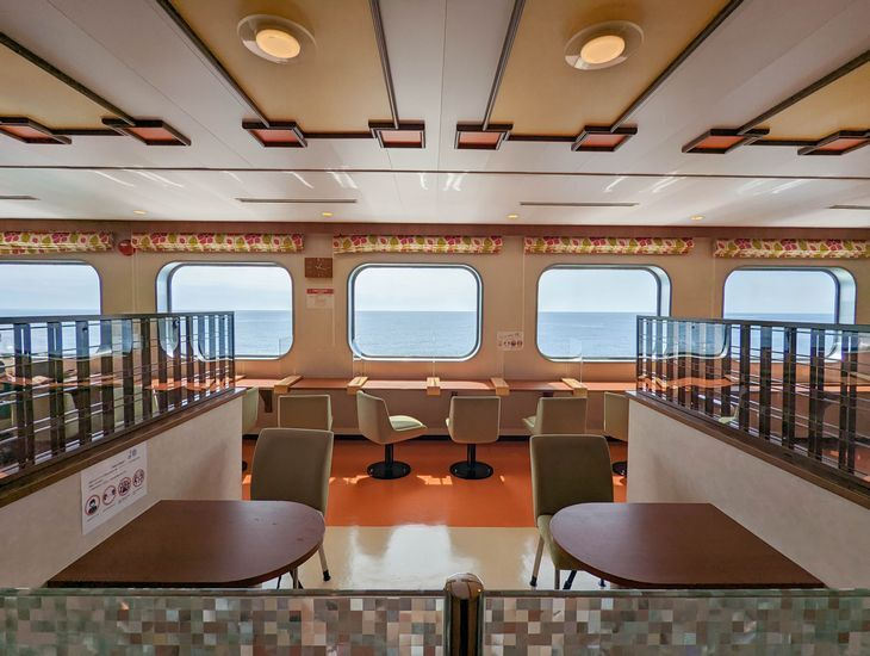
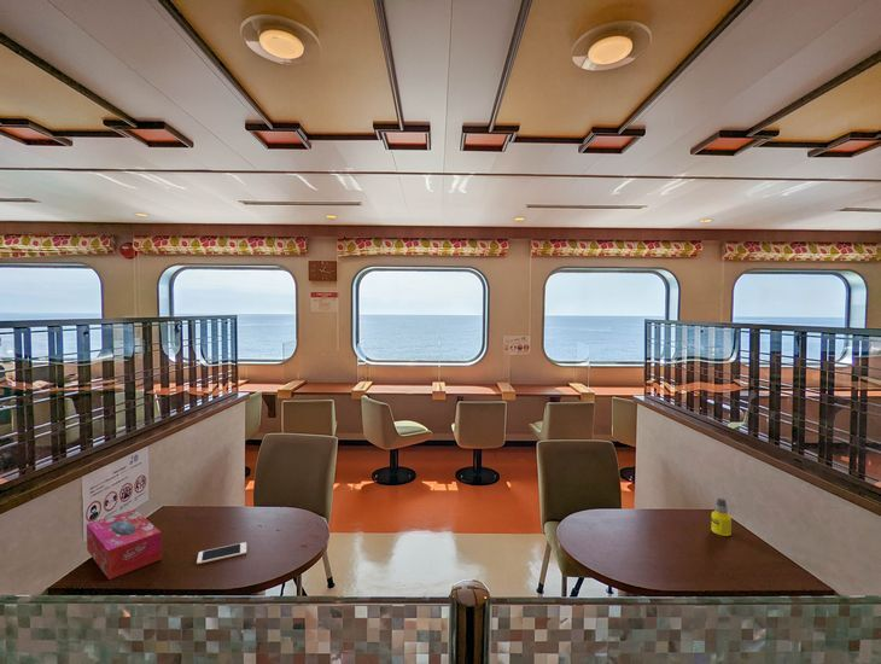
+ bottle [711,497,733,537]
+ cell phone [196,541,247,565]
+ tissue box [86,508,163,581]
